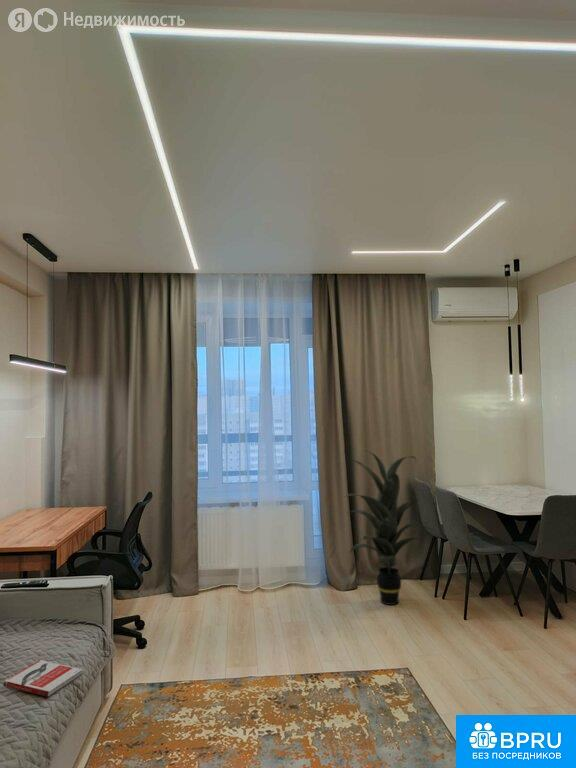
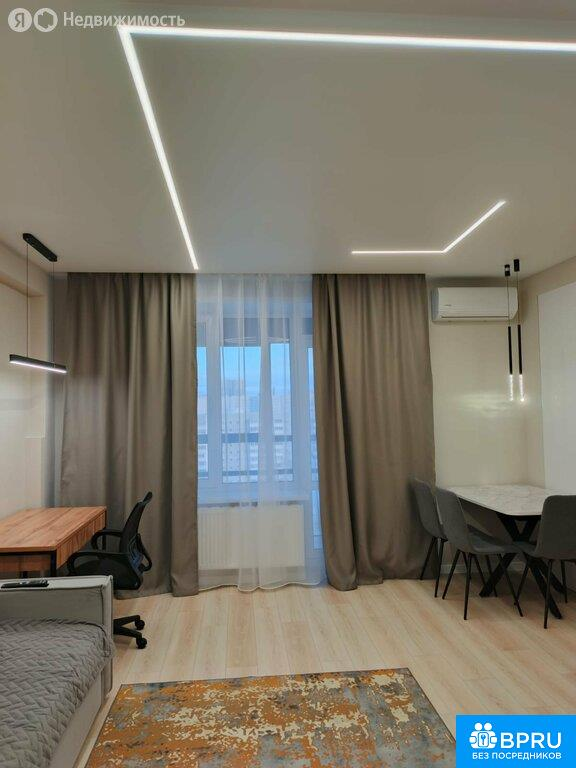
- book [2,659,83,698]
- indoor plant [344,449,432,606]
